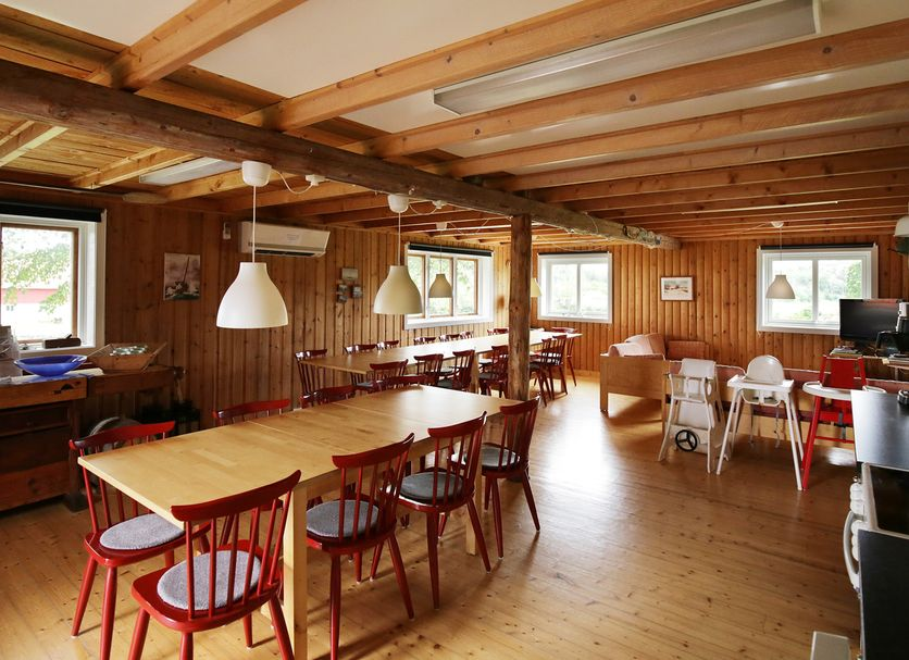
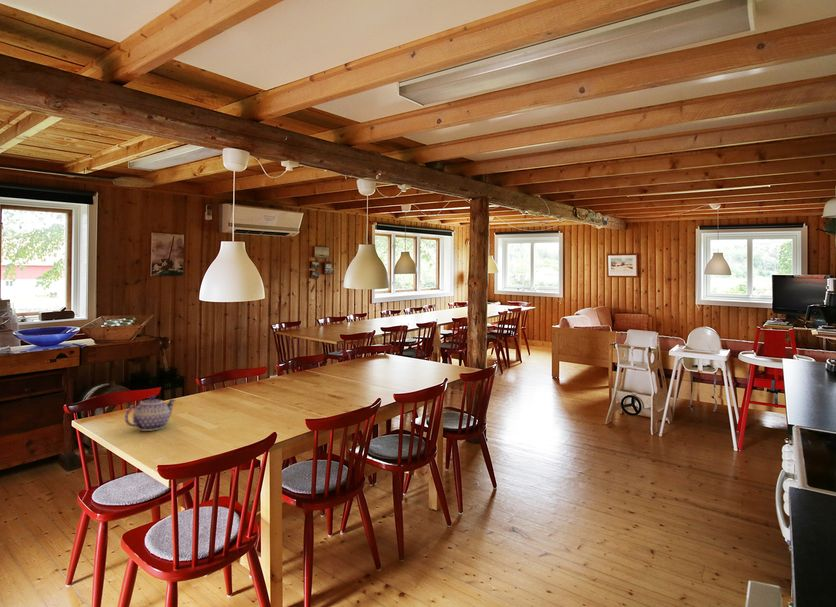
+ teapot [124,395,176,432]
